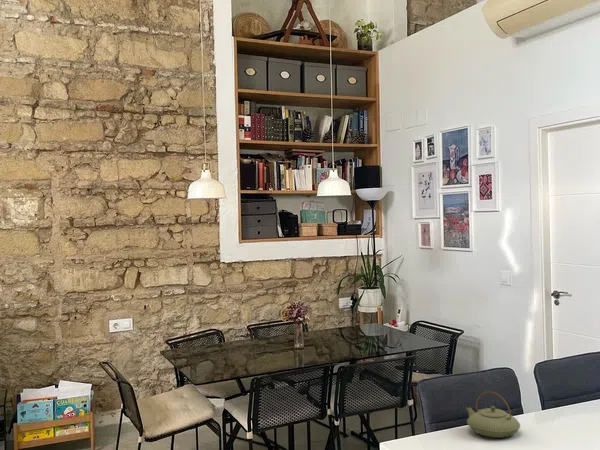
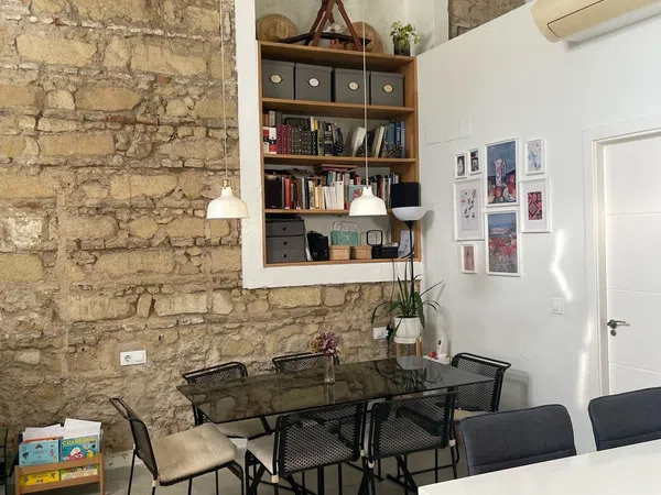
- teapot [464,390,521,439]
